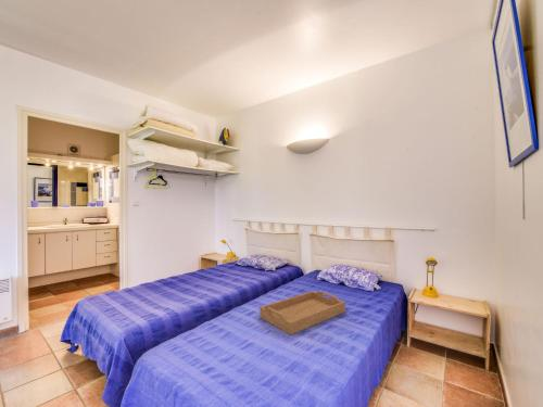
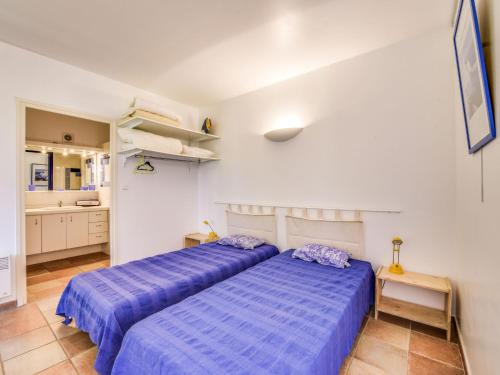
- serving tray [258,290,346,335]
